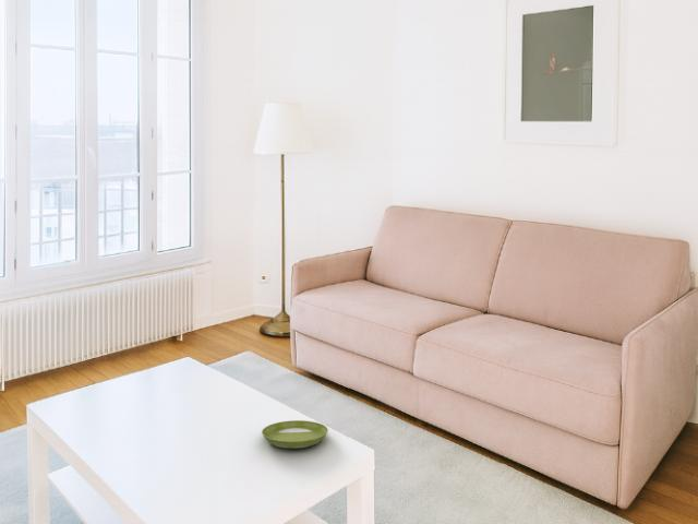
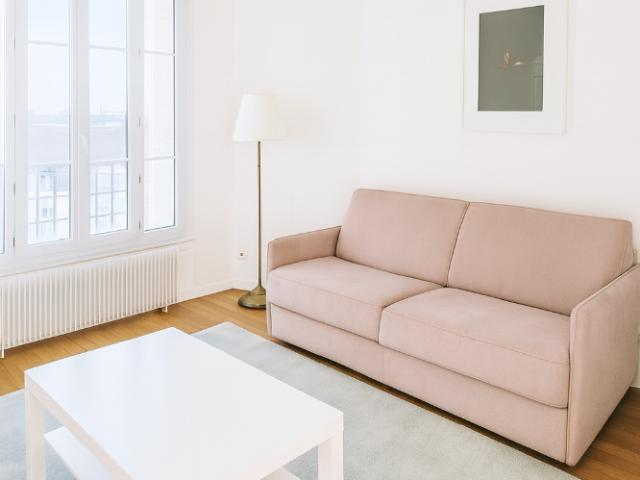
- saucer [261,419,329,450]
